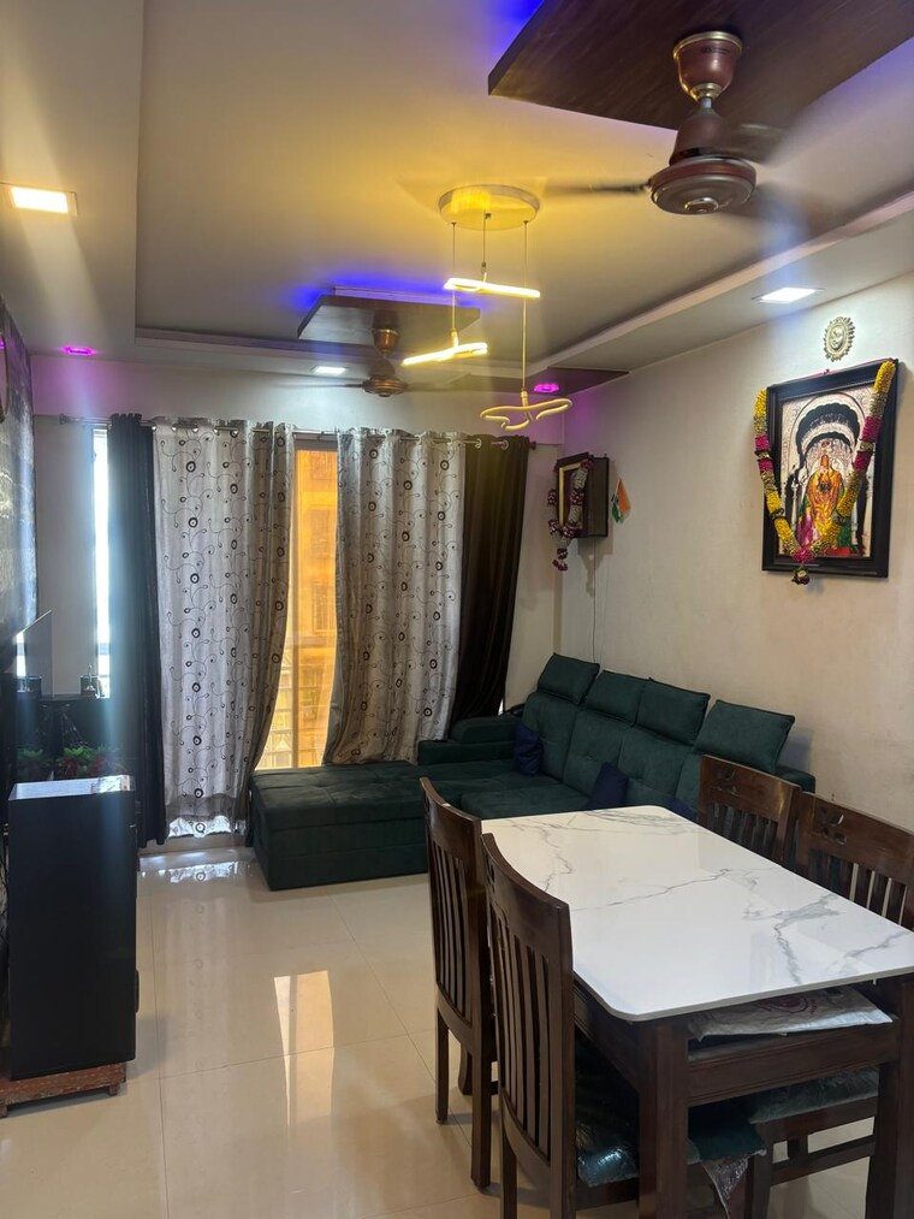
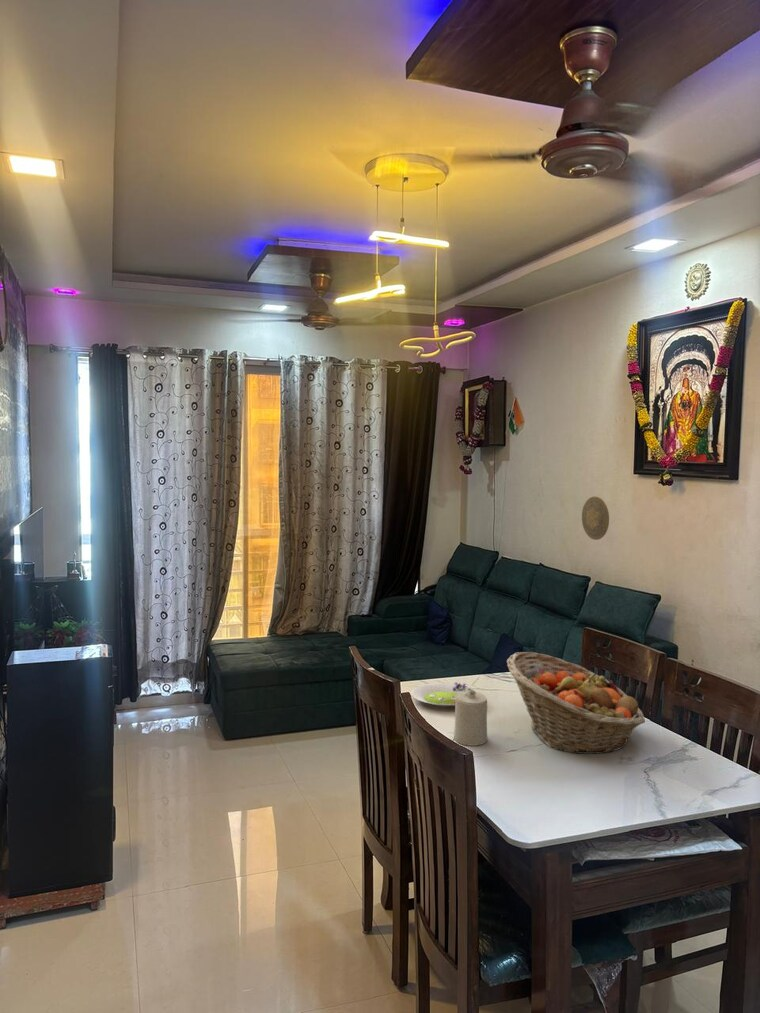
+ salad plate [410,681,478,707]
+ decorative plate [581,495,610,541]
+ fruit basket [505,651,646,755]
+ candle [453,689,488,747]
